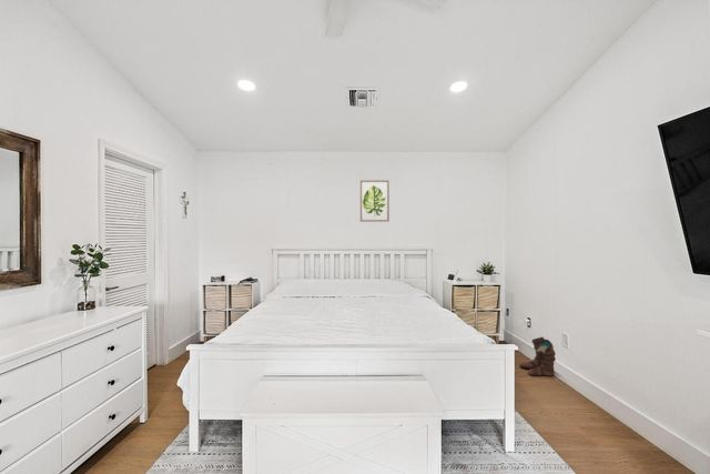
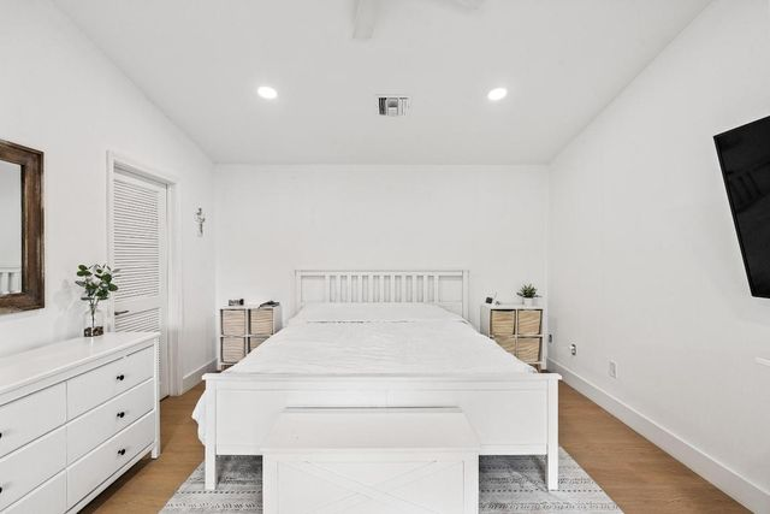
- wall art [359,179,390,223]
- boots [519,336,557,377]
